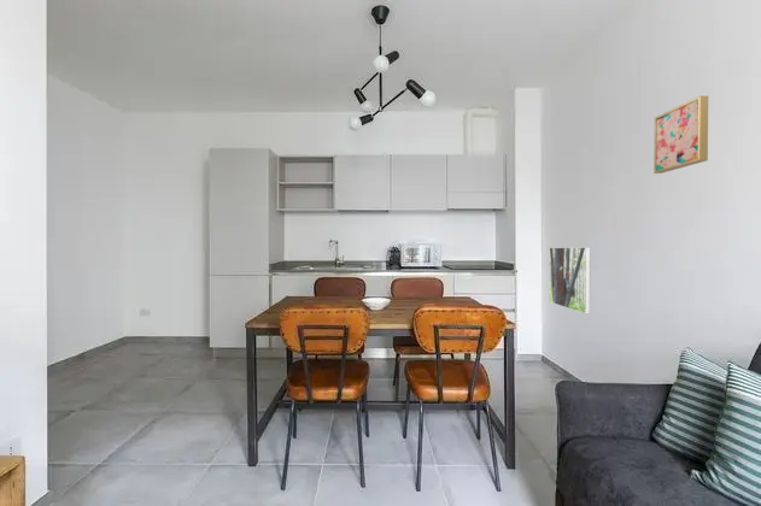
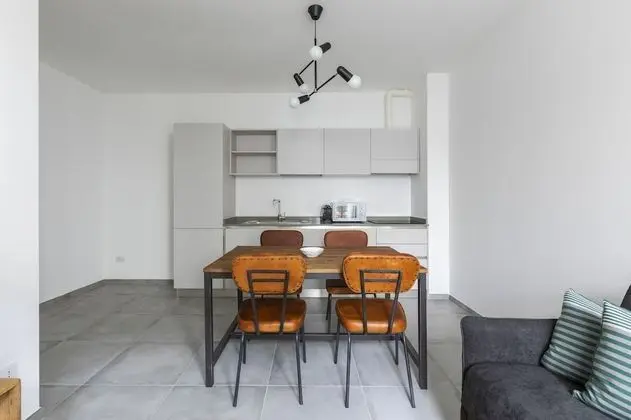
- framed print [548,246,591,316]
- wall art [652,94,709,175]
